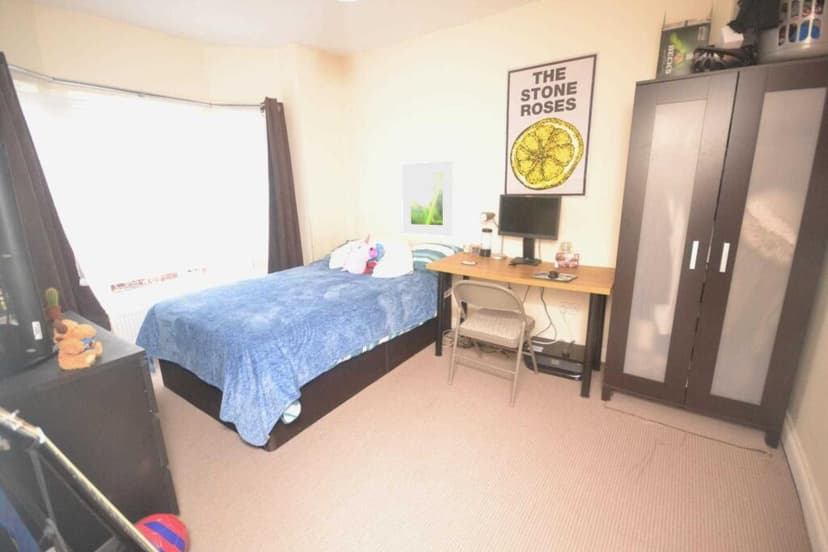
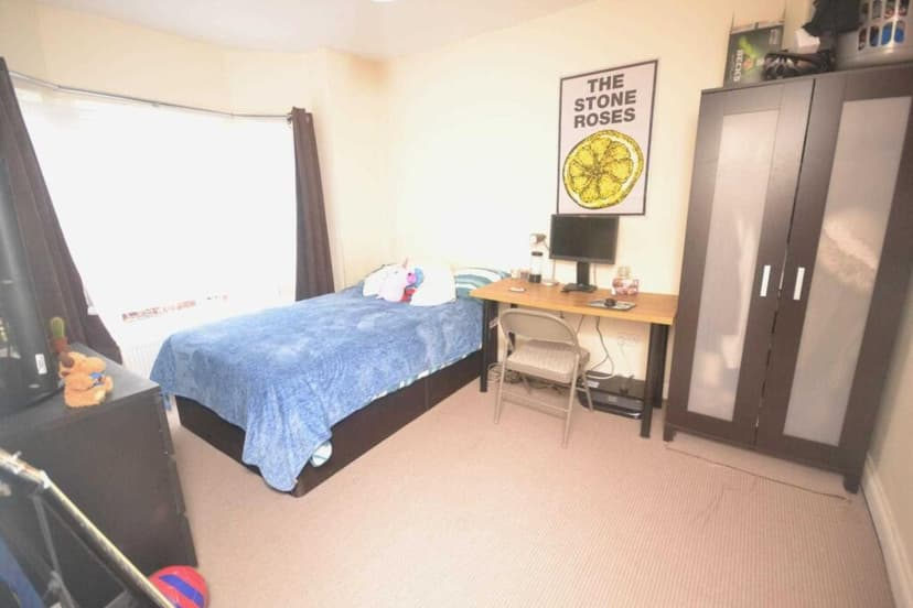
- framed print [401,160,454,237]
